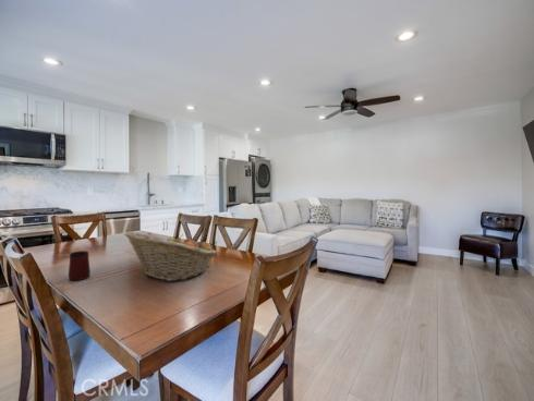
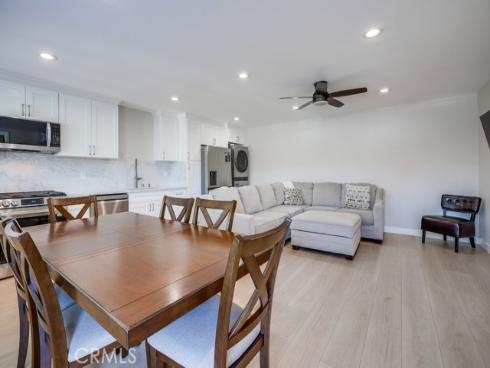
- mug [68,251,92,281]
- fruit basket [123,231,218,282]
